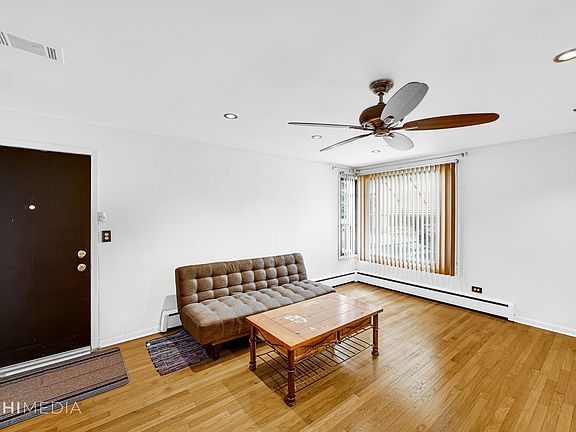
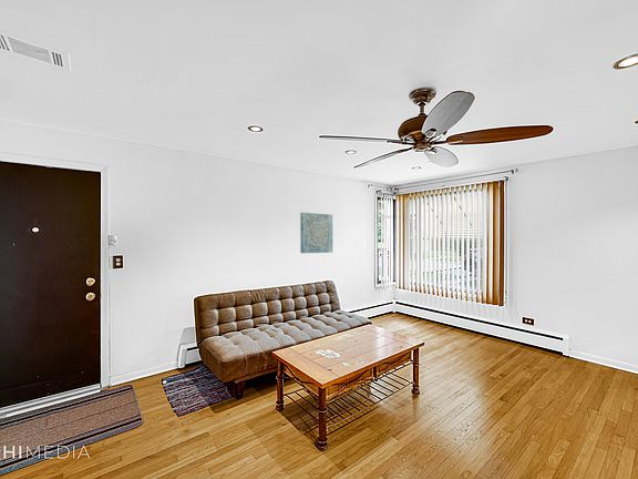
+ wall art [299,212,333,254]
